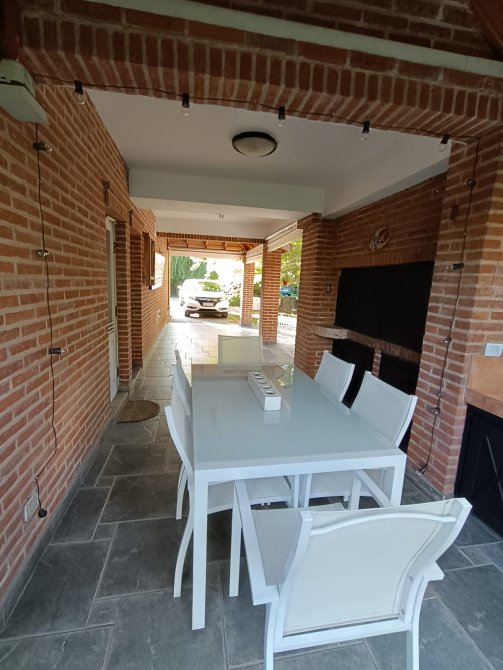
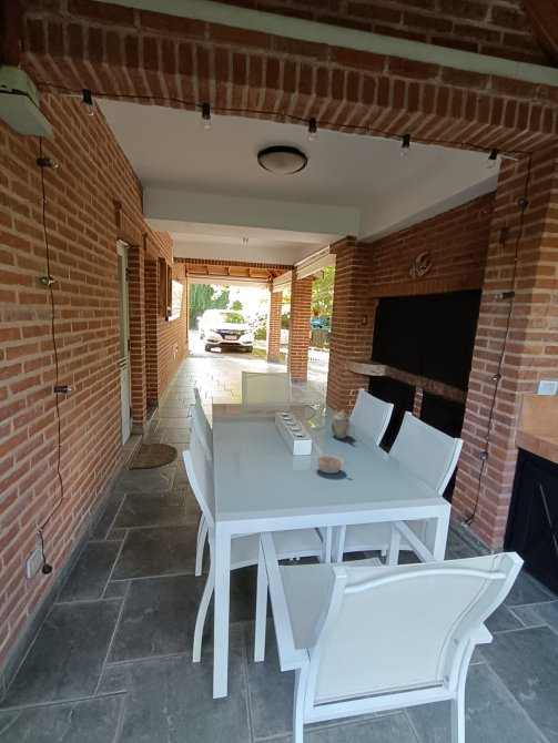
+ legume [314,455,351,475]
+ teapot [331,408,352,439]
